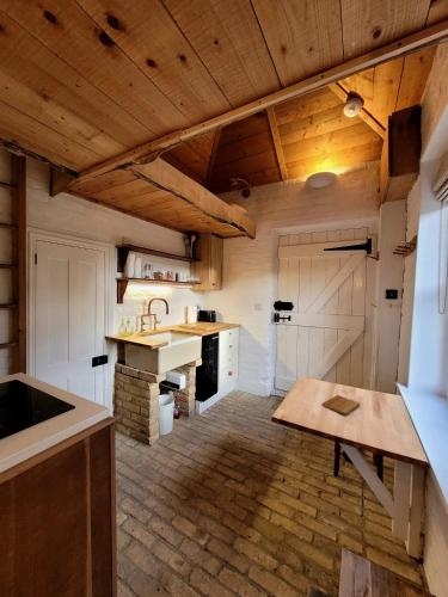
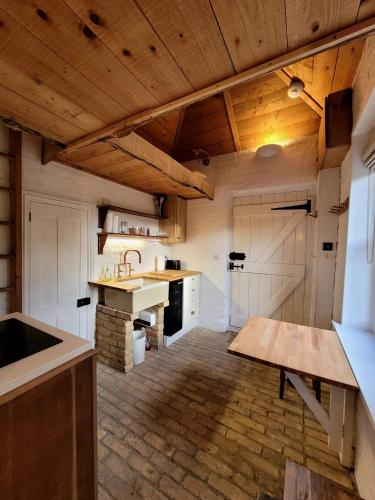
- cutting board [320,394,361,416]
